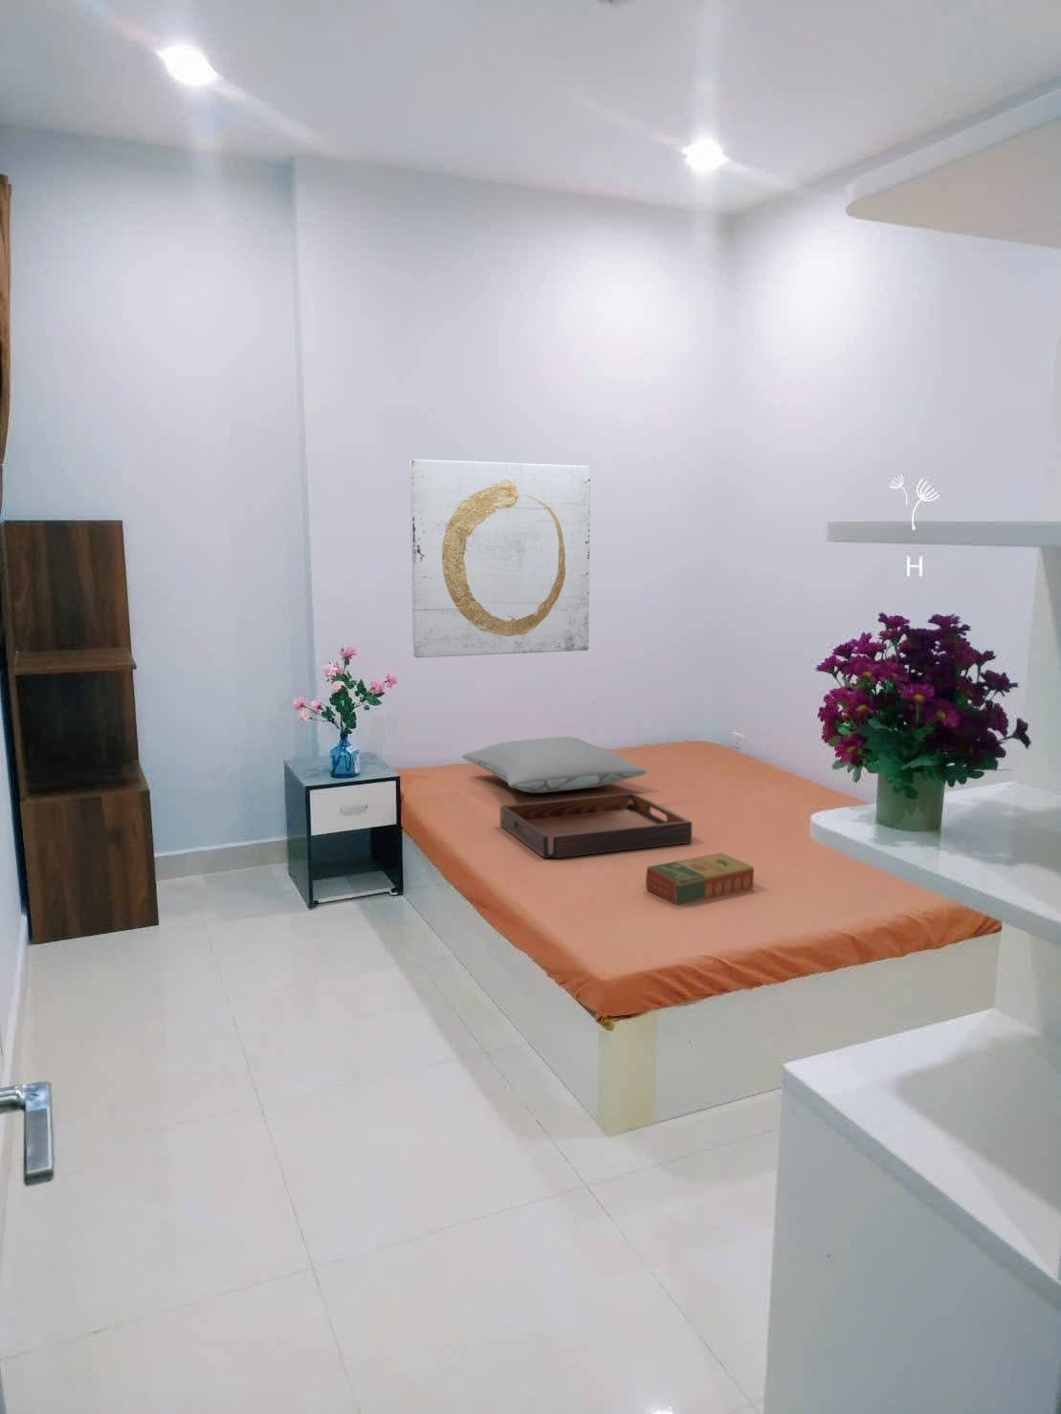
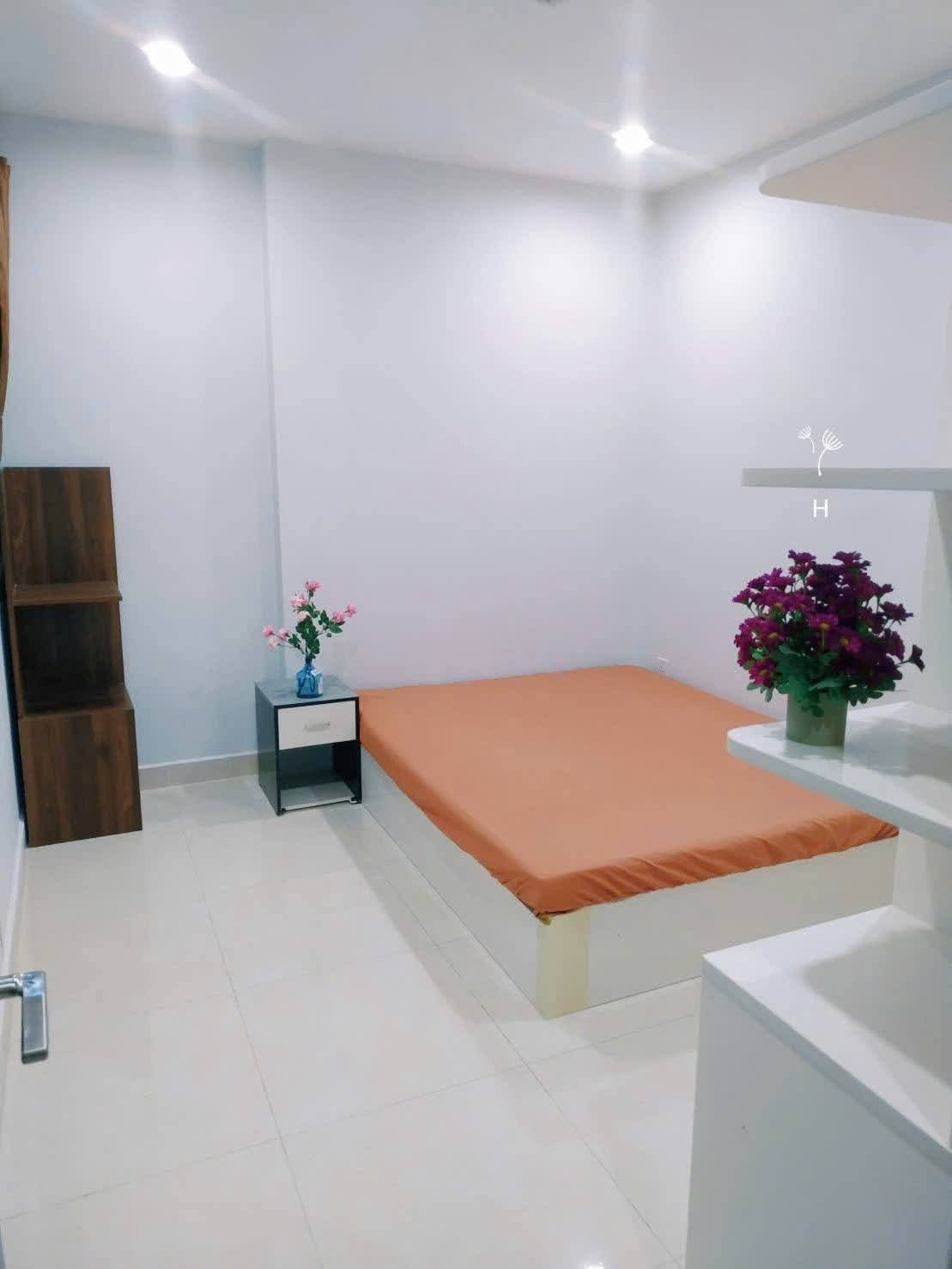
- pillow [461,735,648,794]
- wall art [409,458,592,659]
- serving tray [498,791,693,859]
- book [645,852,755,906]
